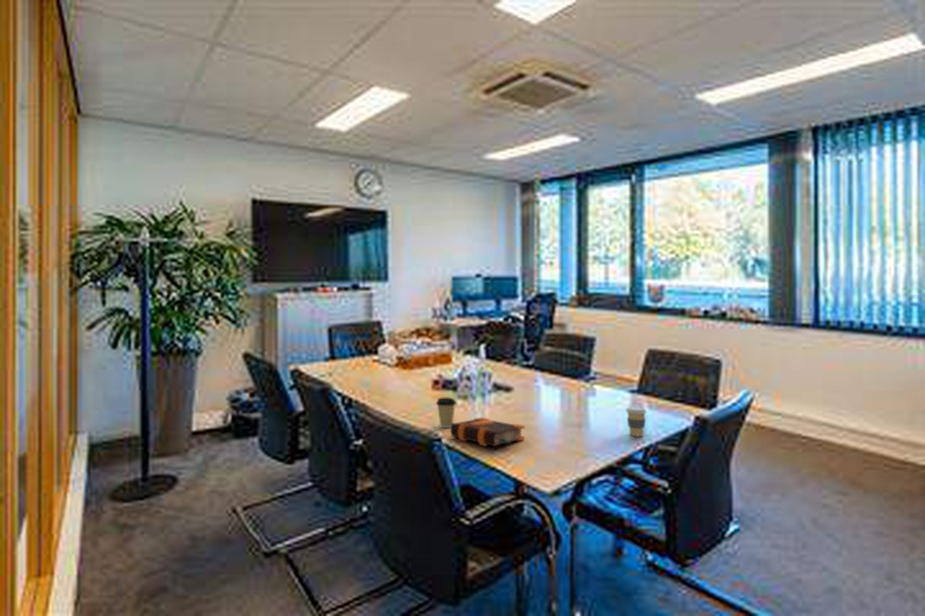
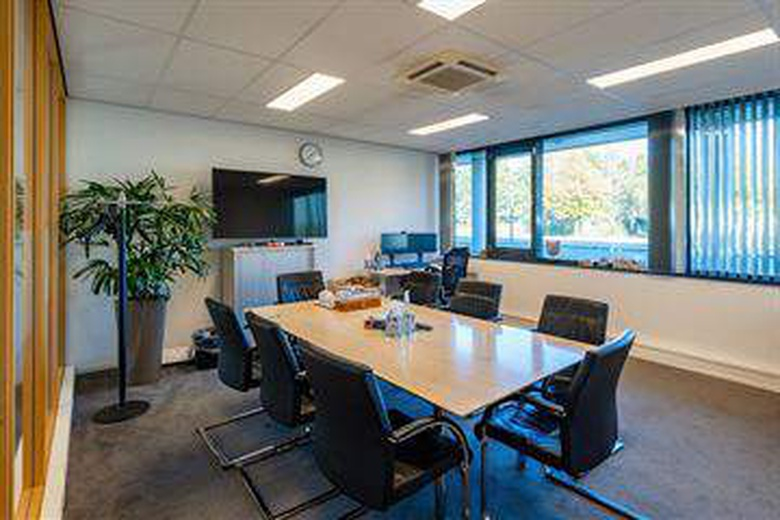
- coffee cup [625,405,648,437]
- bible [449,416,525,448]
- coffee cup [435,397,458,429]
